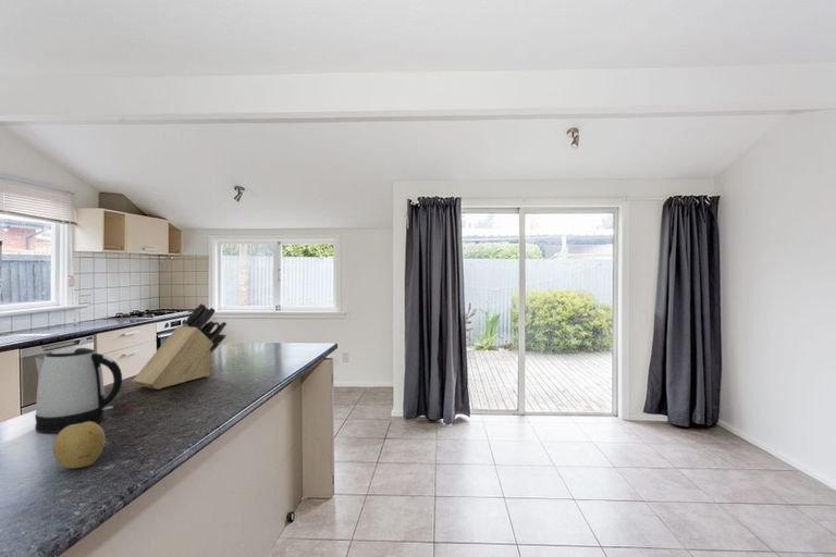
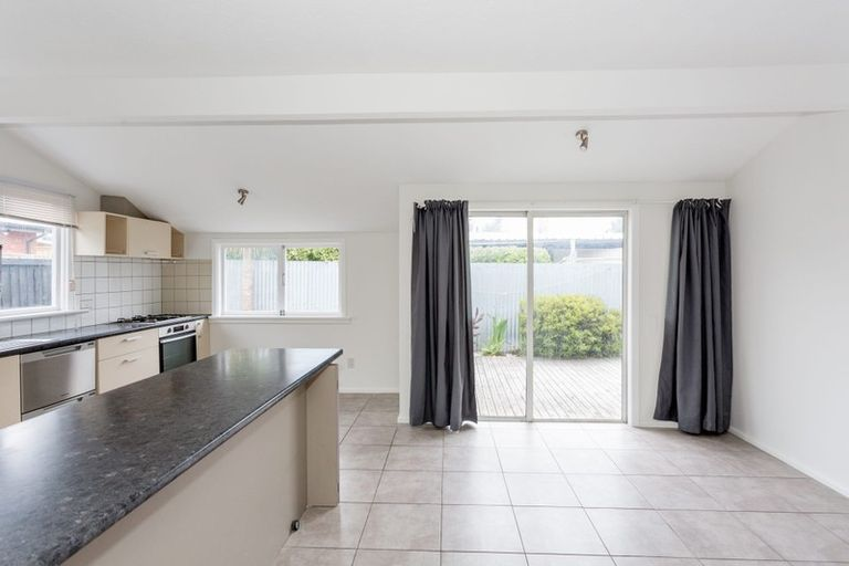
- knife block [132,302,228,391]
- kettle [34,347,123,434]
- fruit [52,422,106,470]
